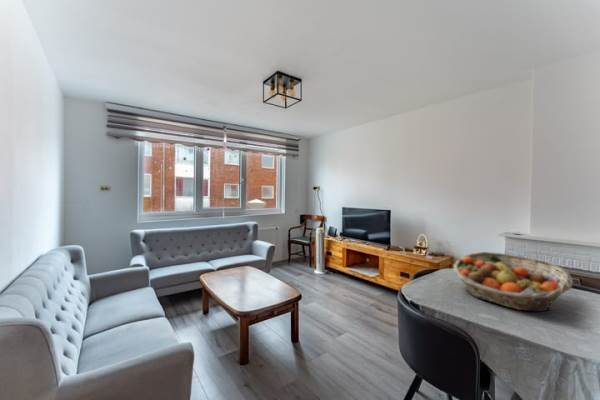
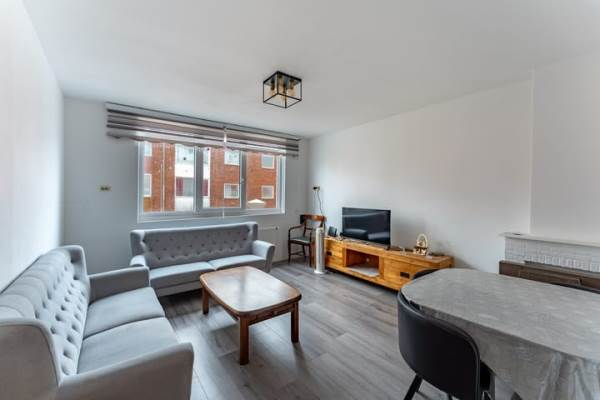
- fruit basket [452,251,574,312]
